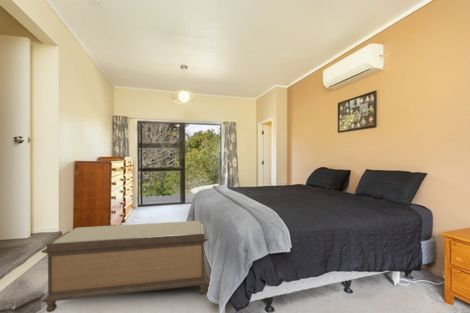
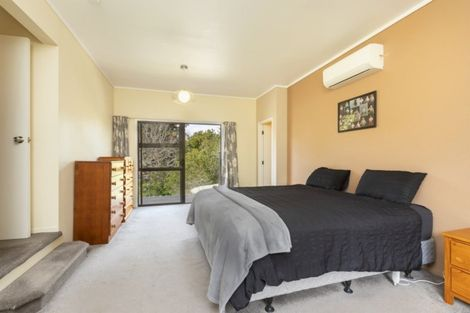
- bench [41,220,209,313]
